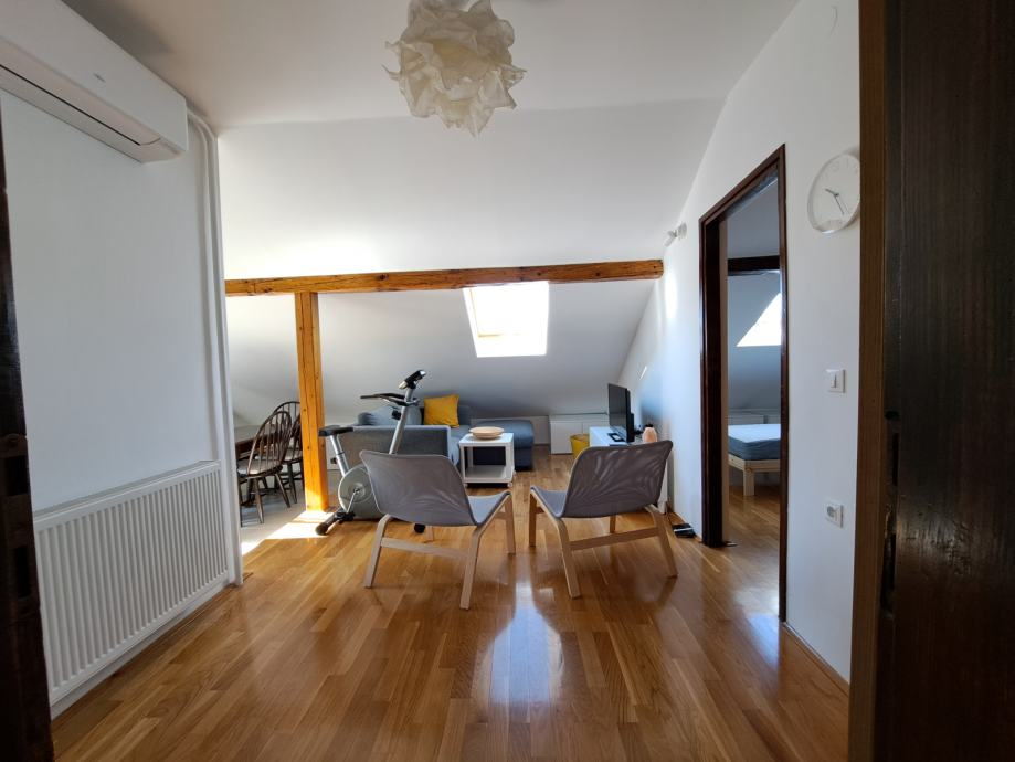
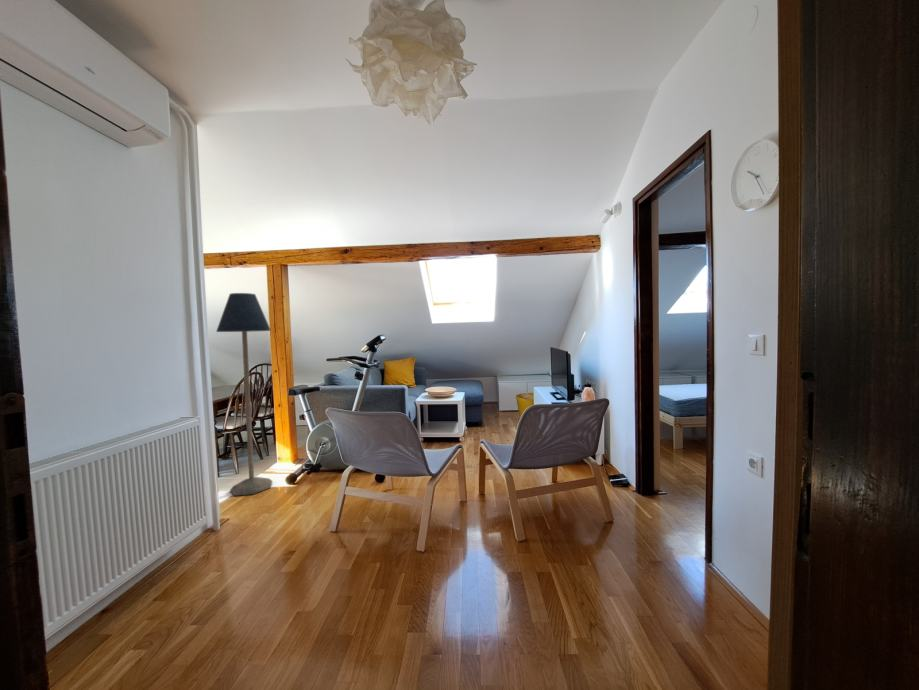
+ floor lamp [215,292,273,497]
